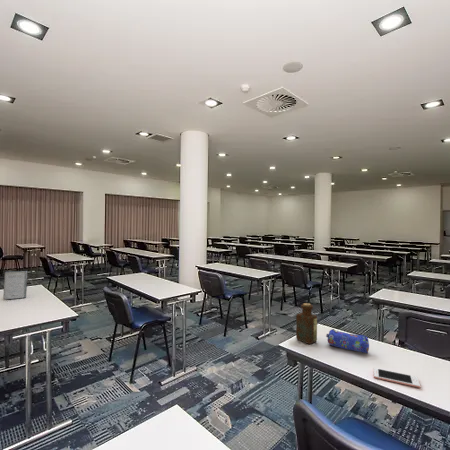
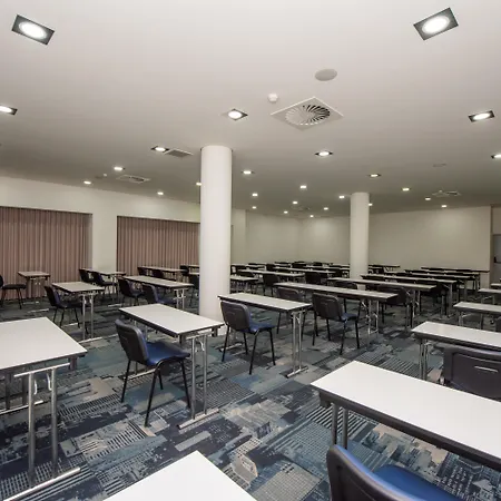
- bottle [295,302,318,345]
- pencil case [325,328,370,354]
- cell phone [373,367,421,389]
- book [2,270,28,300]
